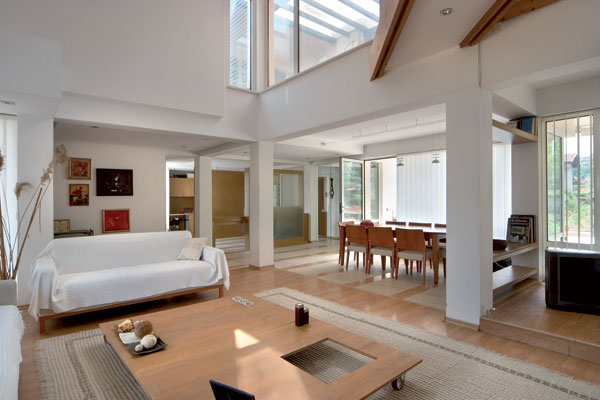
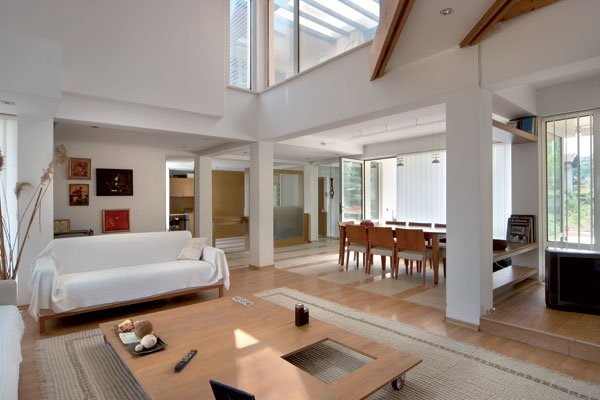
+ remote control [173,349,198,371]
